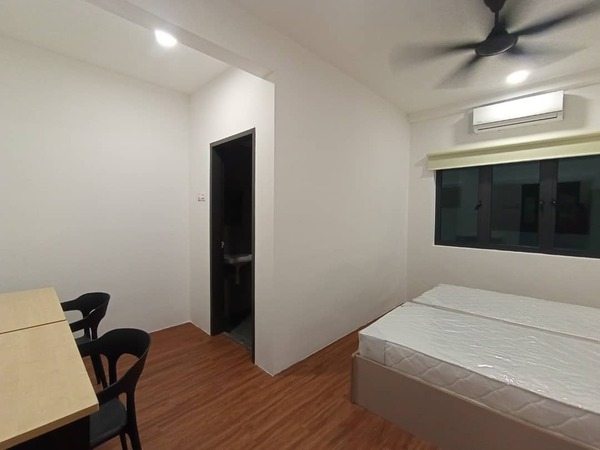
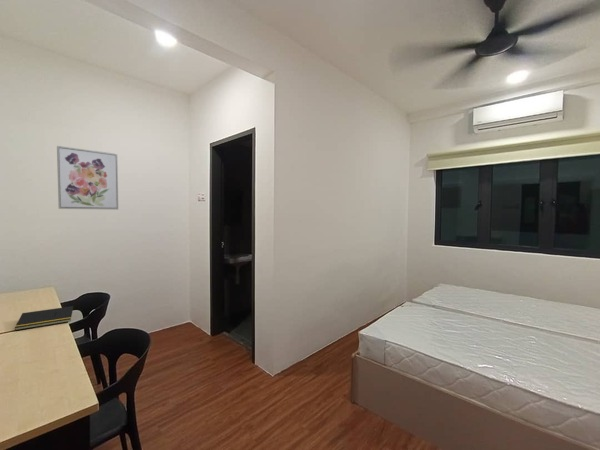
+ notepad [14,305,74,331]
+ wall art [56,145,119,211]
